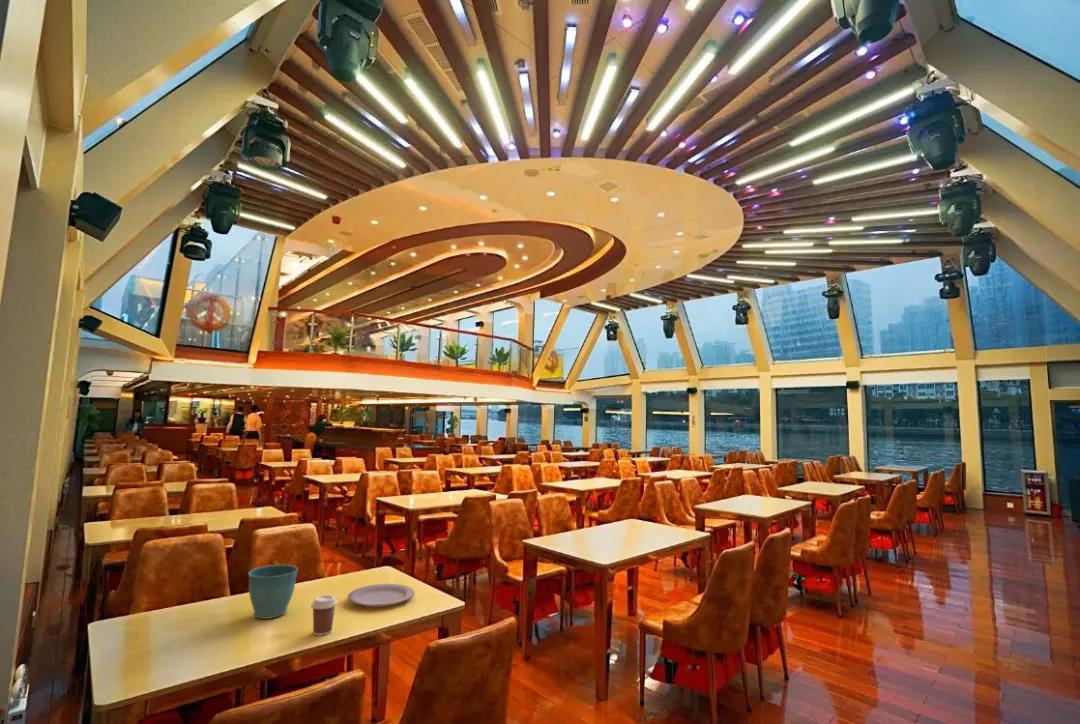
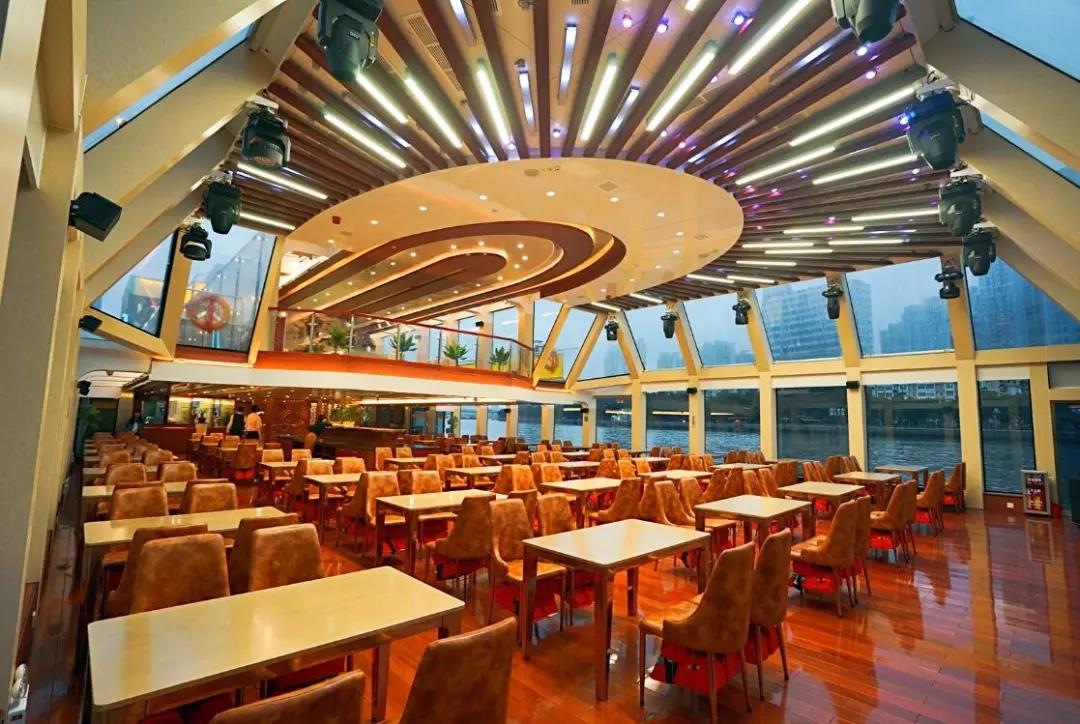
- flower pot [247,564,299,620]
- coffee cup [310,594,338,636]
- plate [347,583,416,608]
